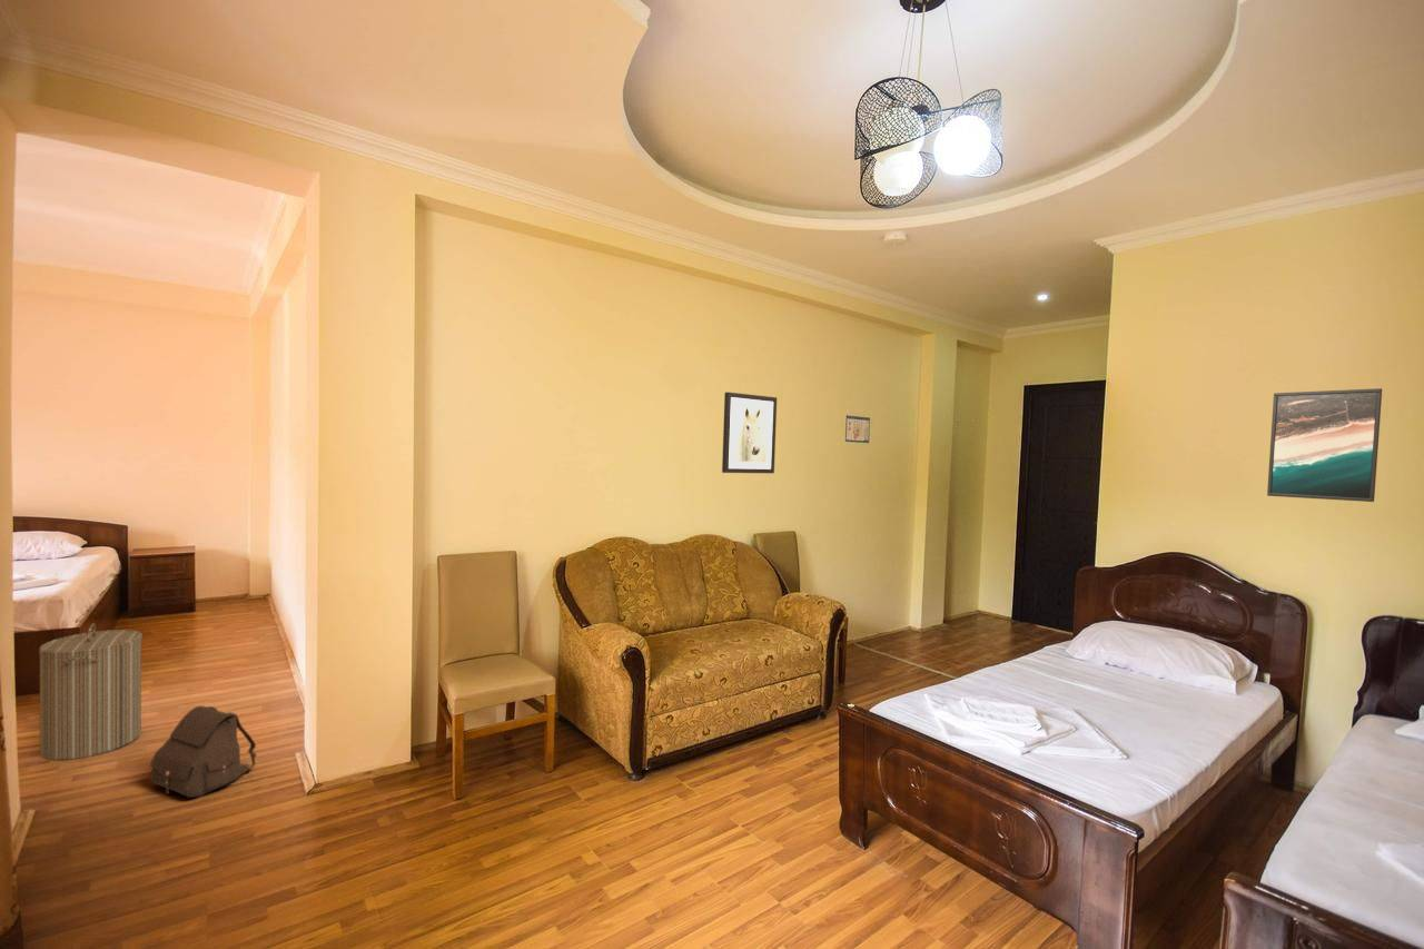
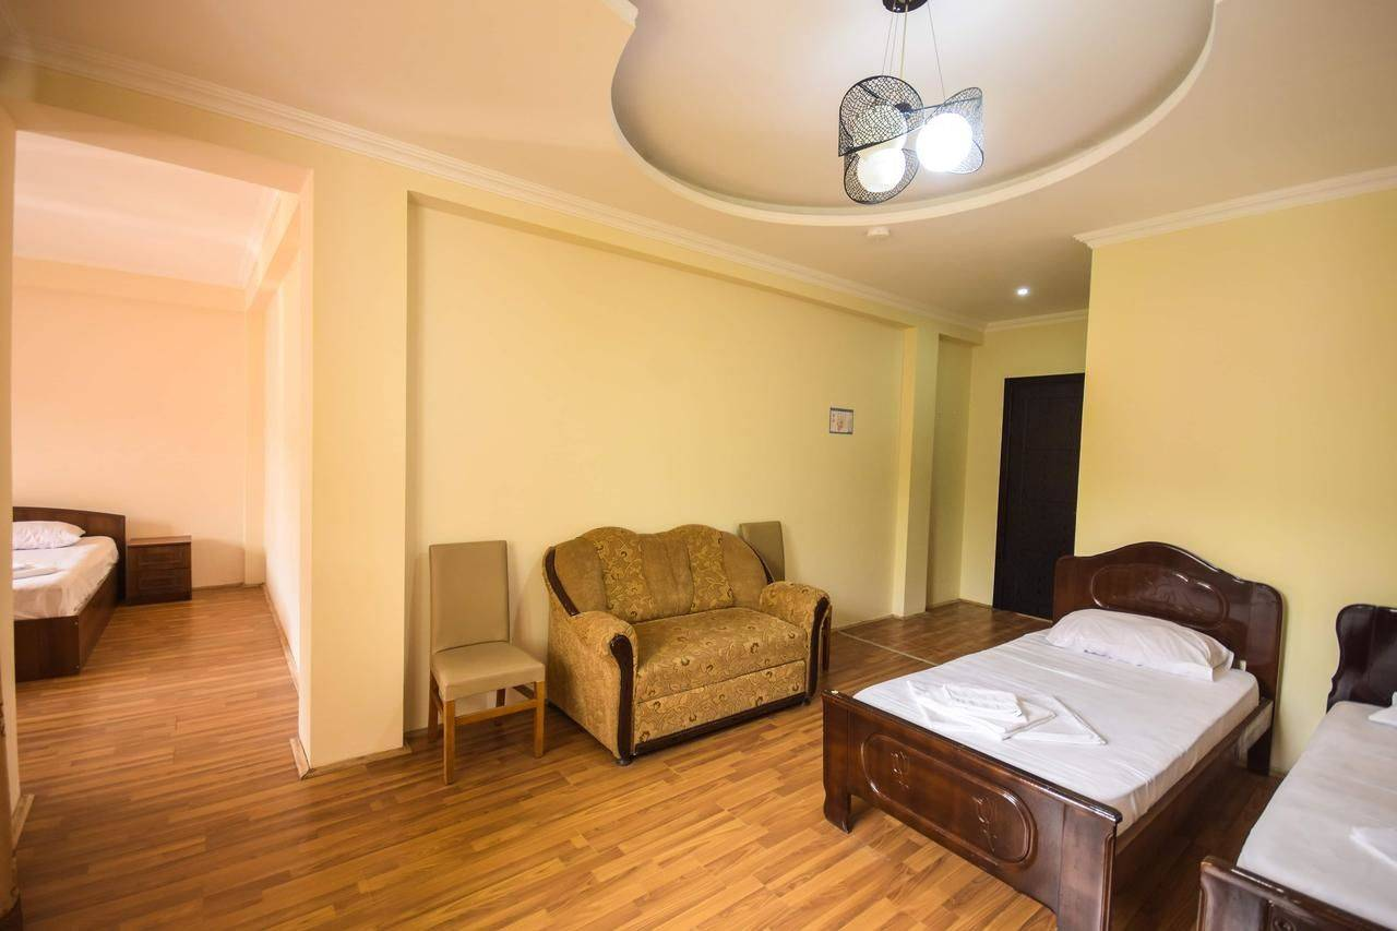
- satchel [149,704,258,799]
- laundry hamper [38,622,144,761]
- wall art [721,392,778,474]
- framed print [1266,387,1383,503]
